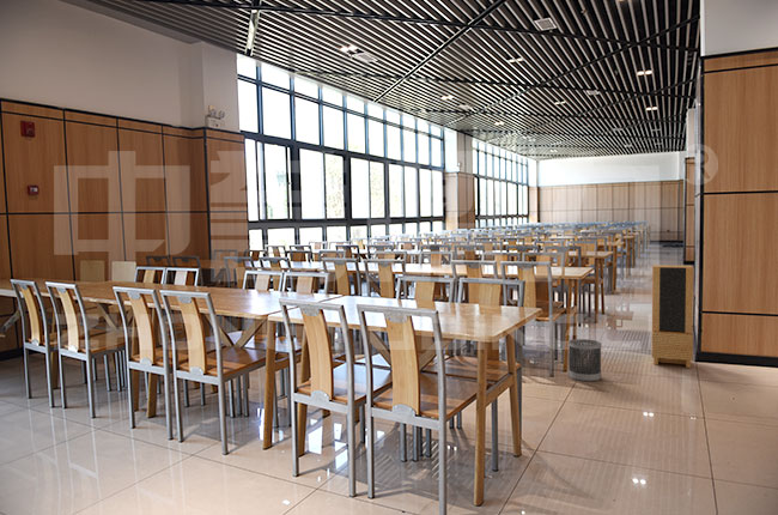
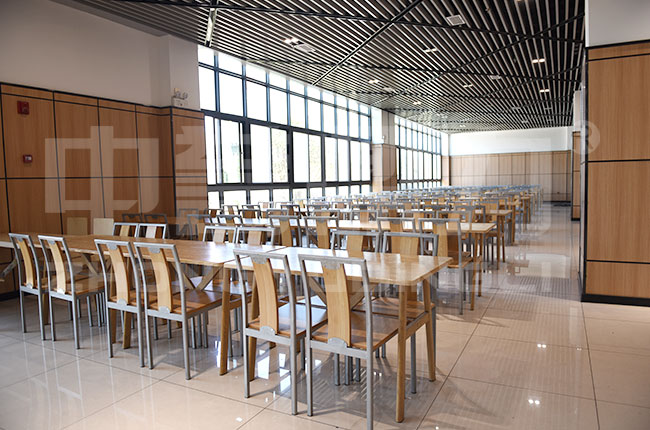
- storage cabinet [651,263,694,369]
- wastebasket [567,338,602,382]
